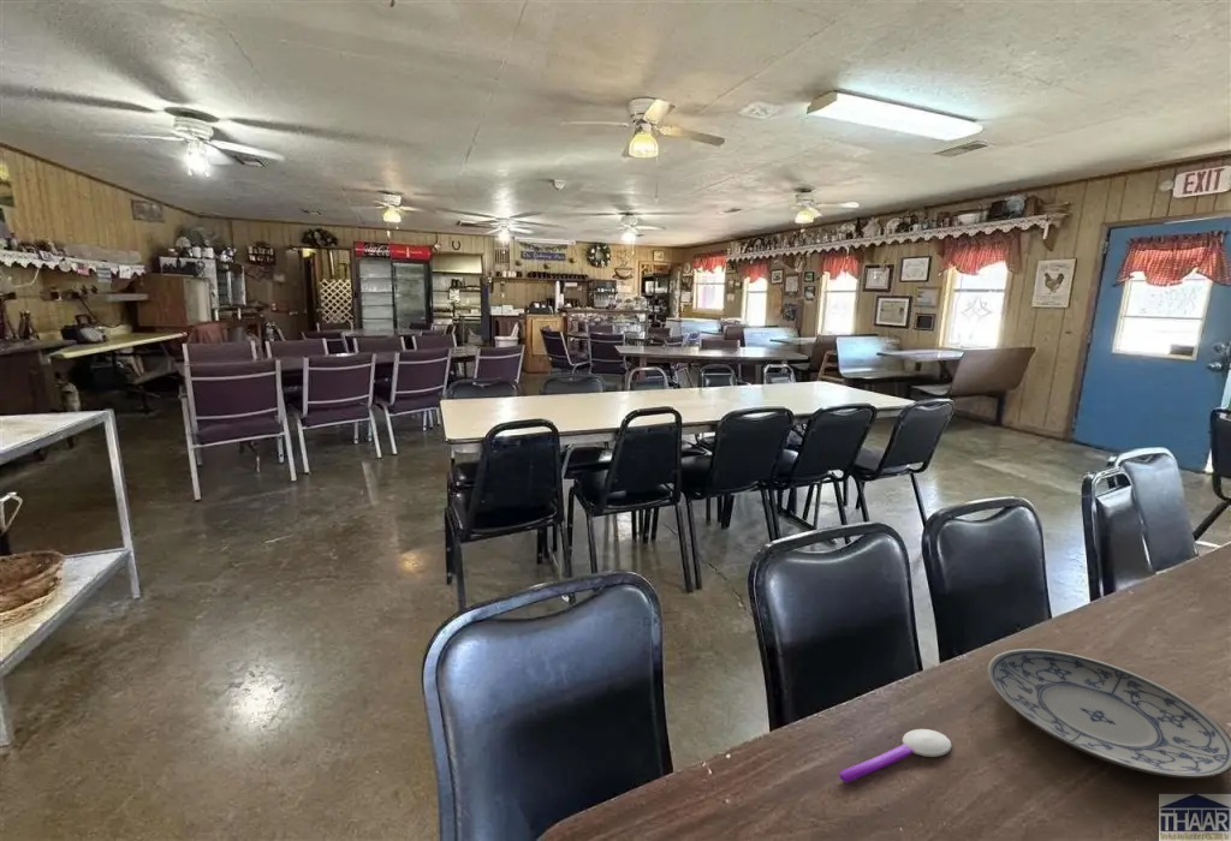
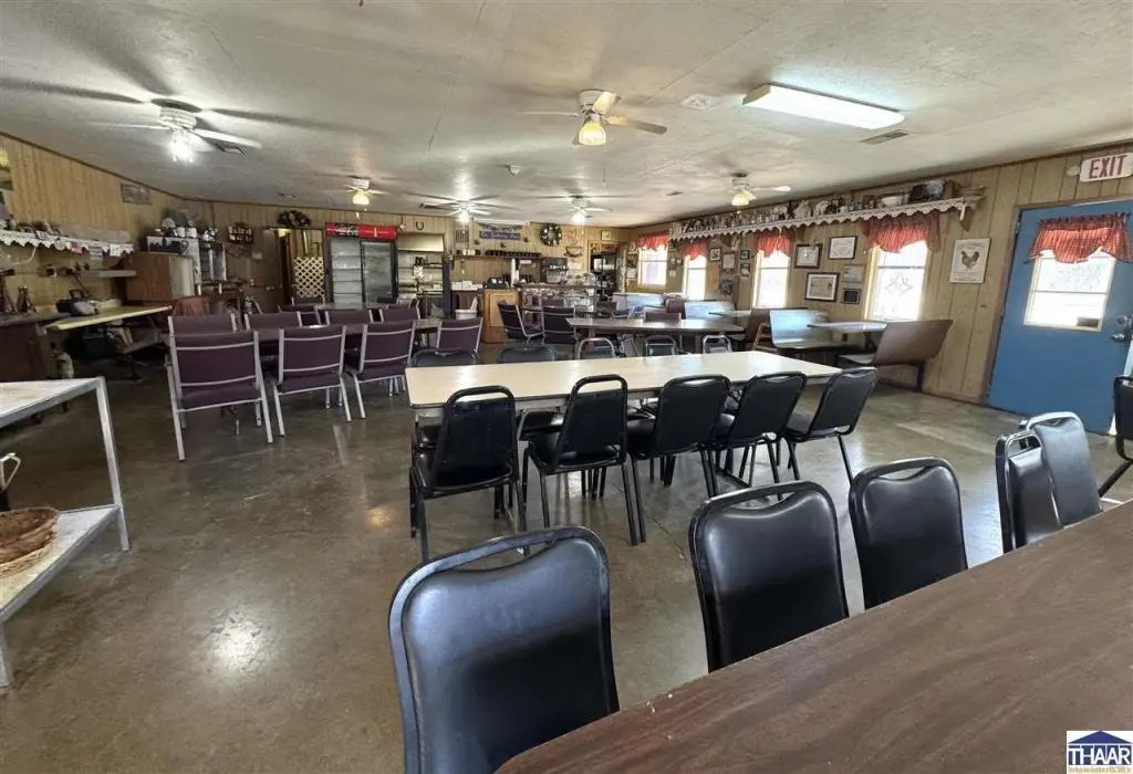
- spoon [838,728,953,783]
- plate [987,648,1231,780]
